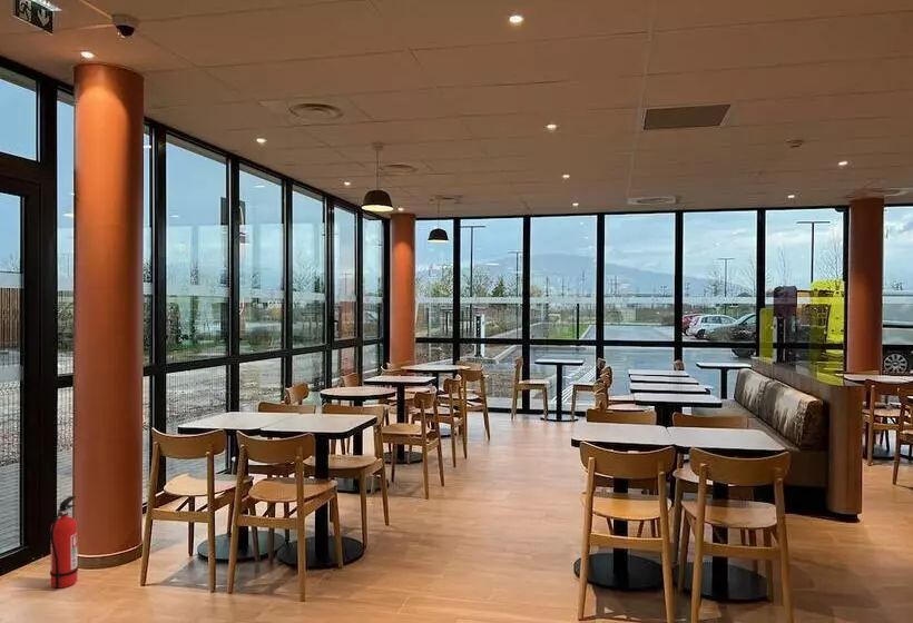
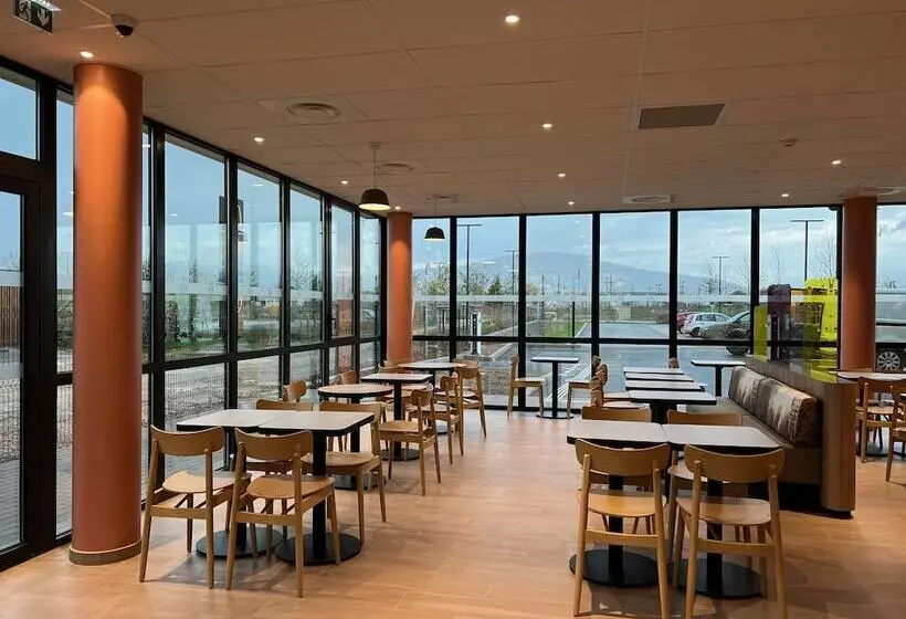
- fire extinguisher [49,495,79,590]
